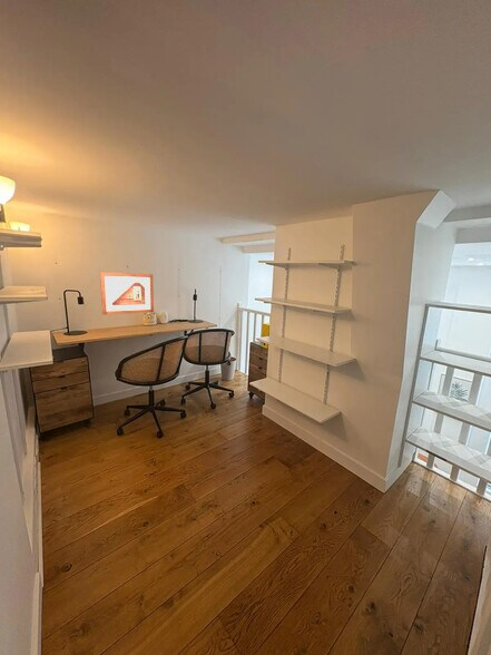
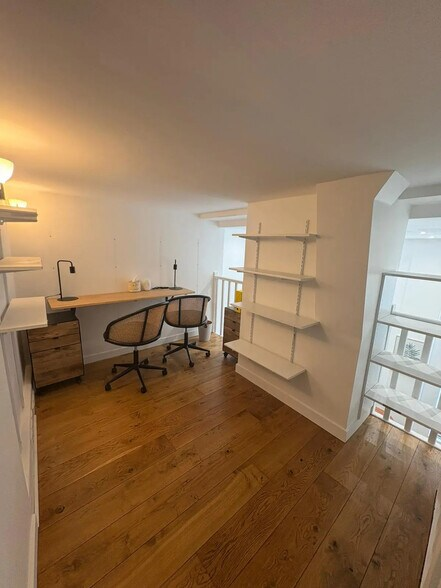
- picture frame [99,271,155,316]
